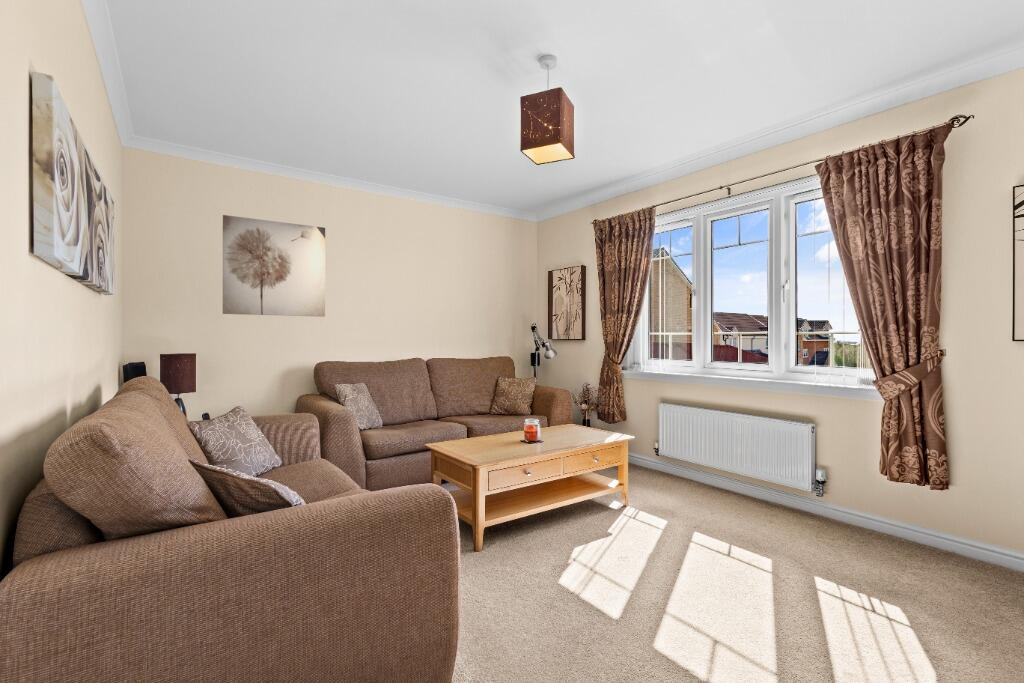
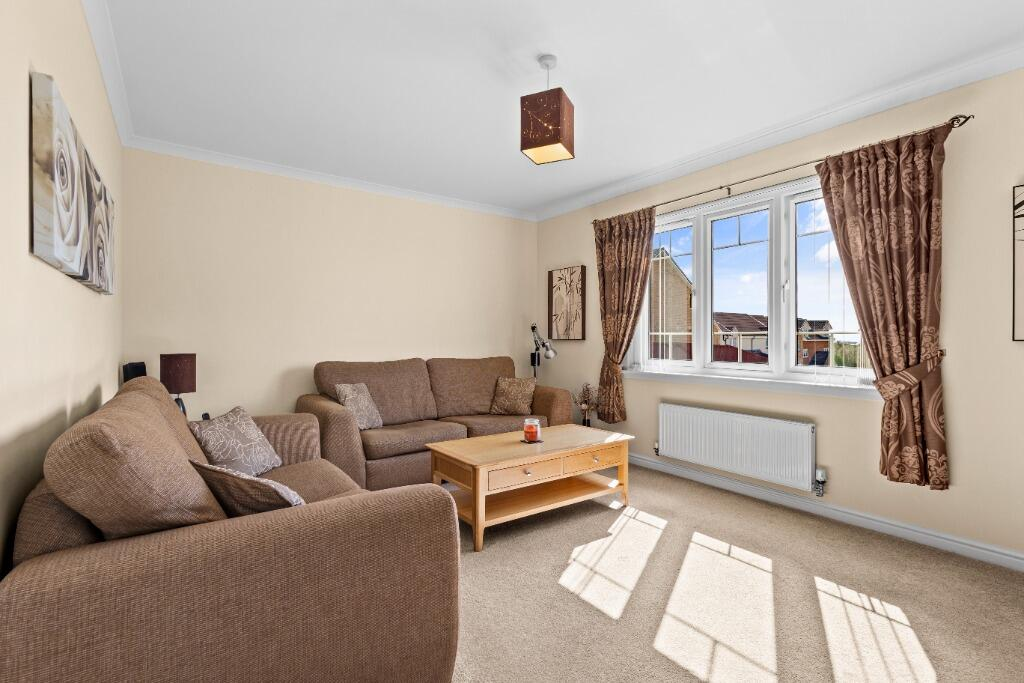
- wall art [222,214,326,318]
